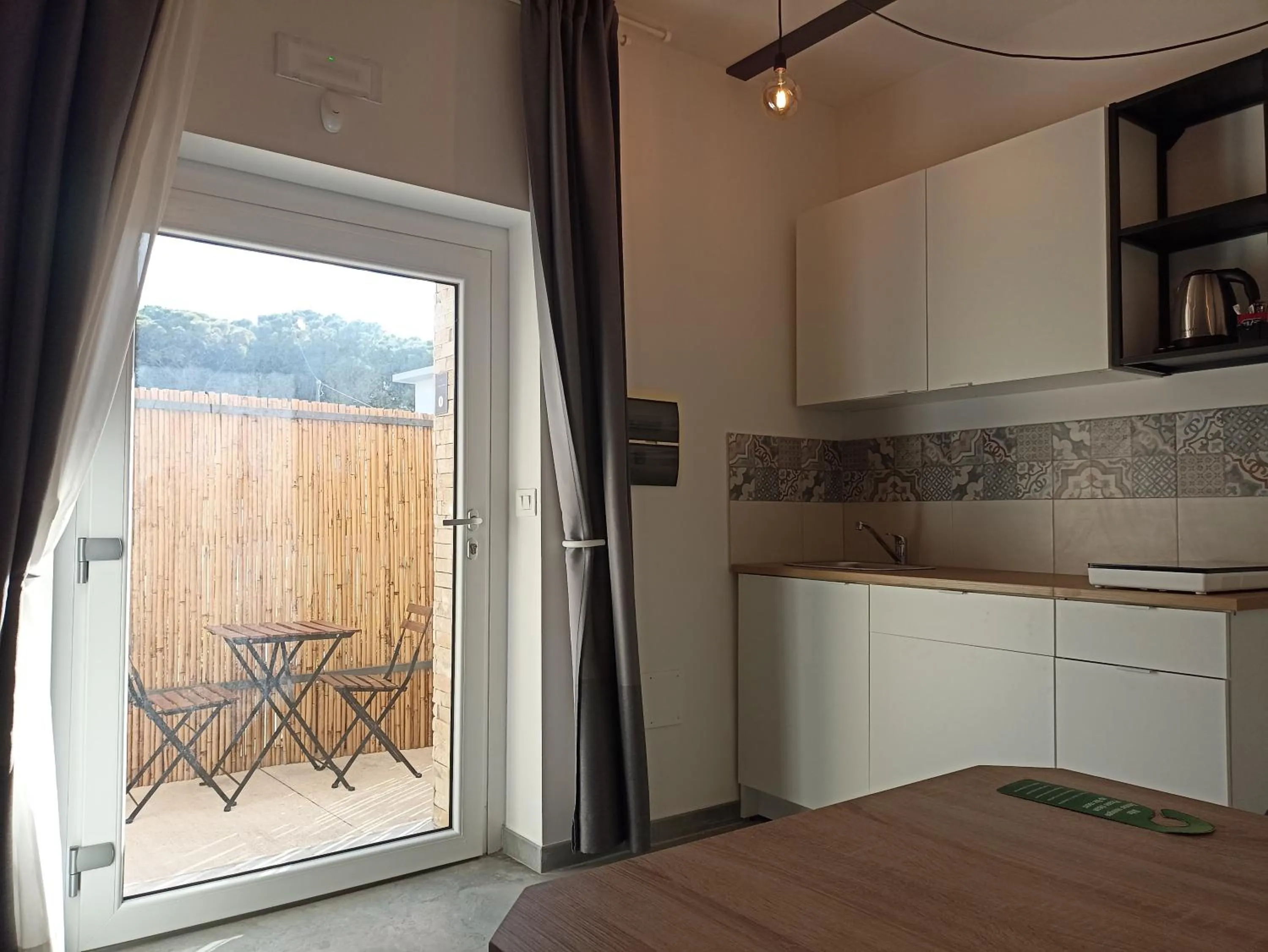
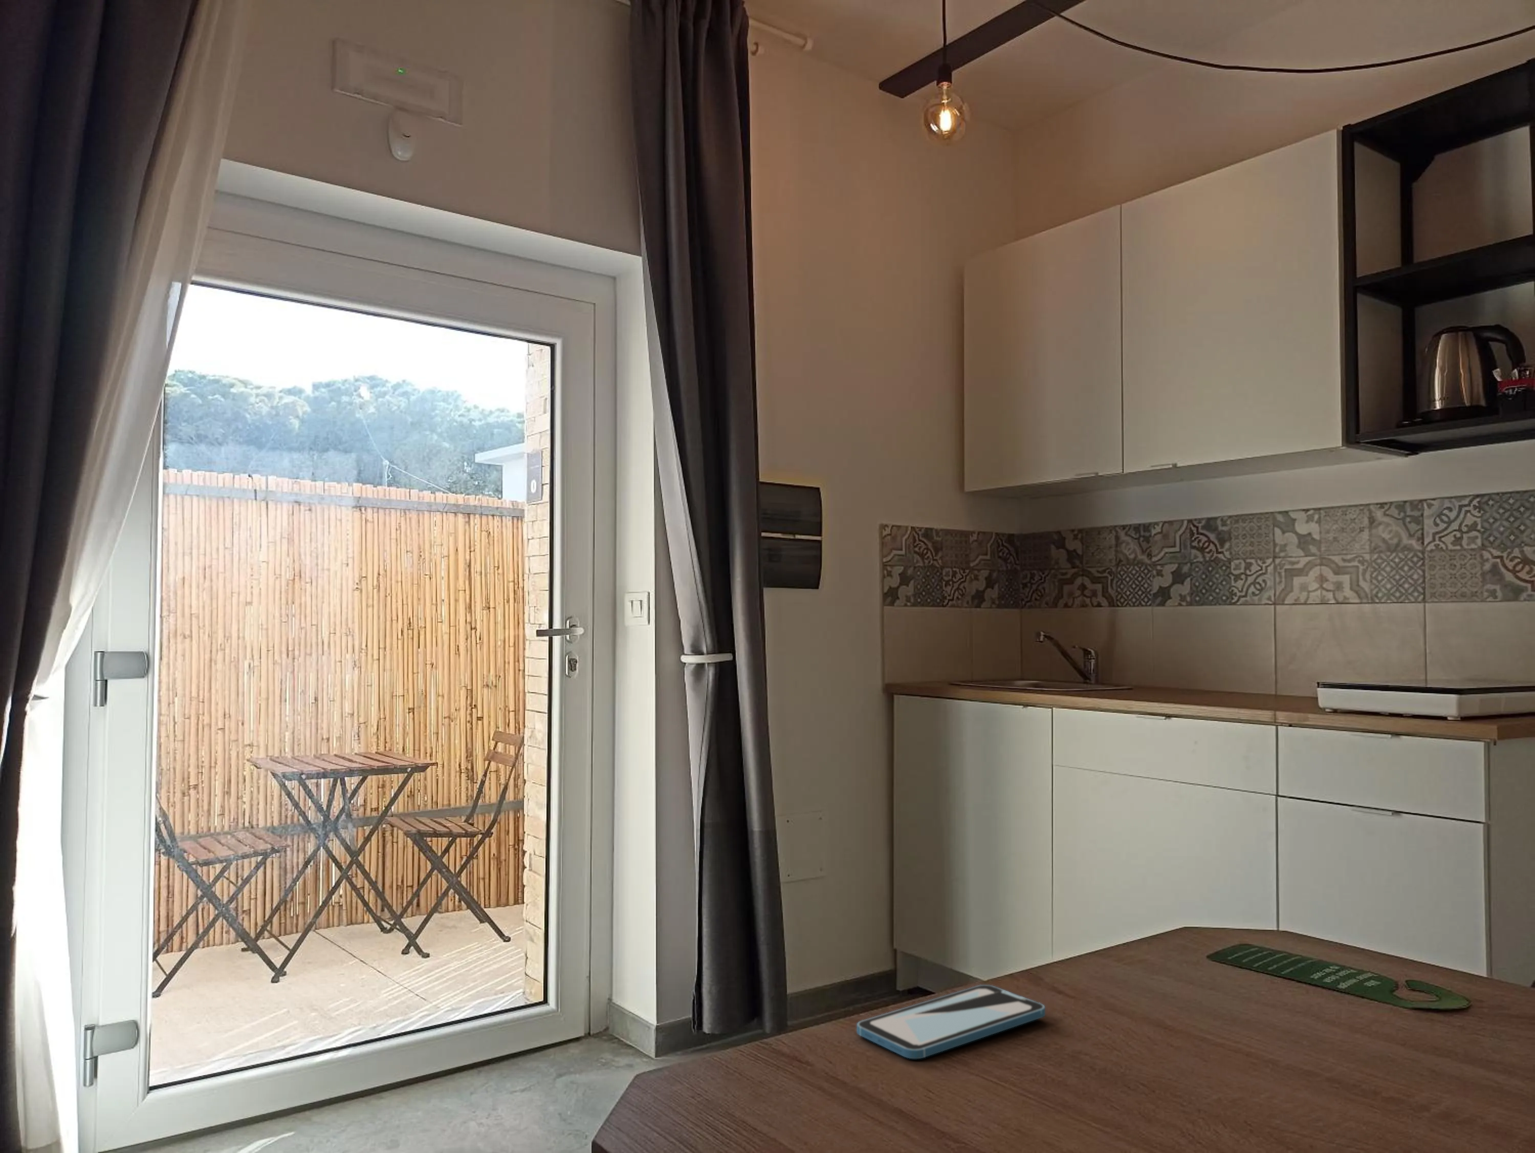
+ smartphone [856,983,1046,1060]
